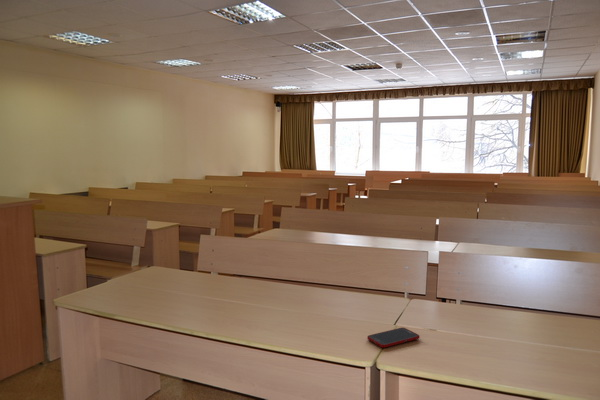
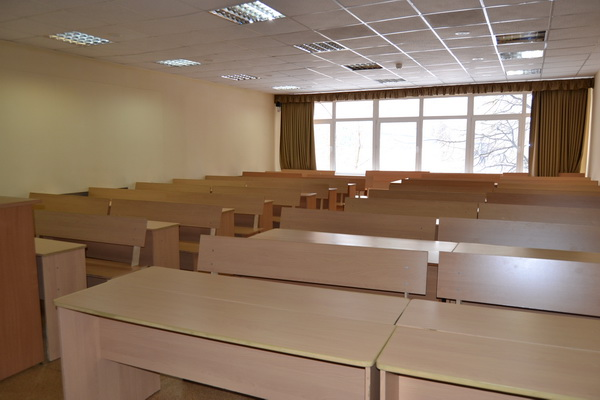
- cell phone [366,327,421,349]
